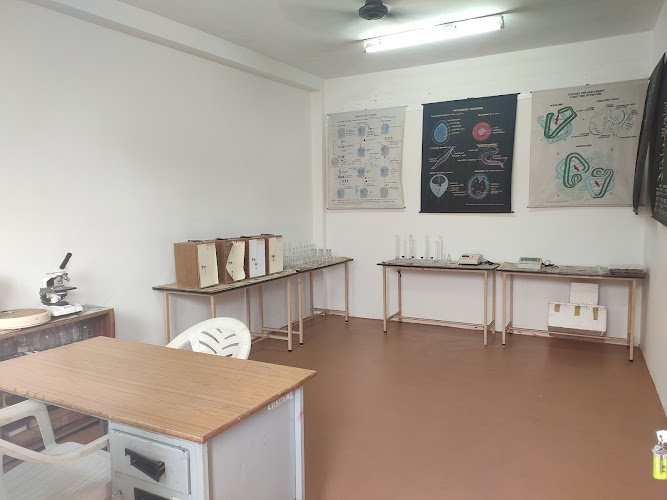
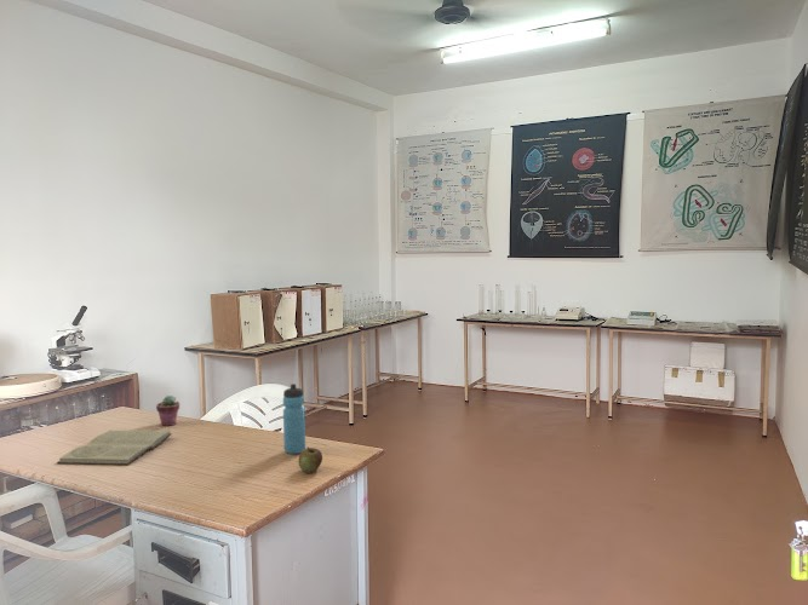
+ book [56,430,173,466]
+ water bottle [282,382,306,455]
+ apple [298,446,323,474]
+ potted succulent [155,394,180,427]
